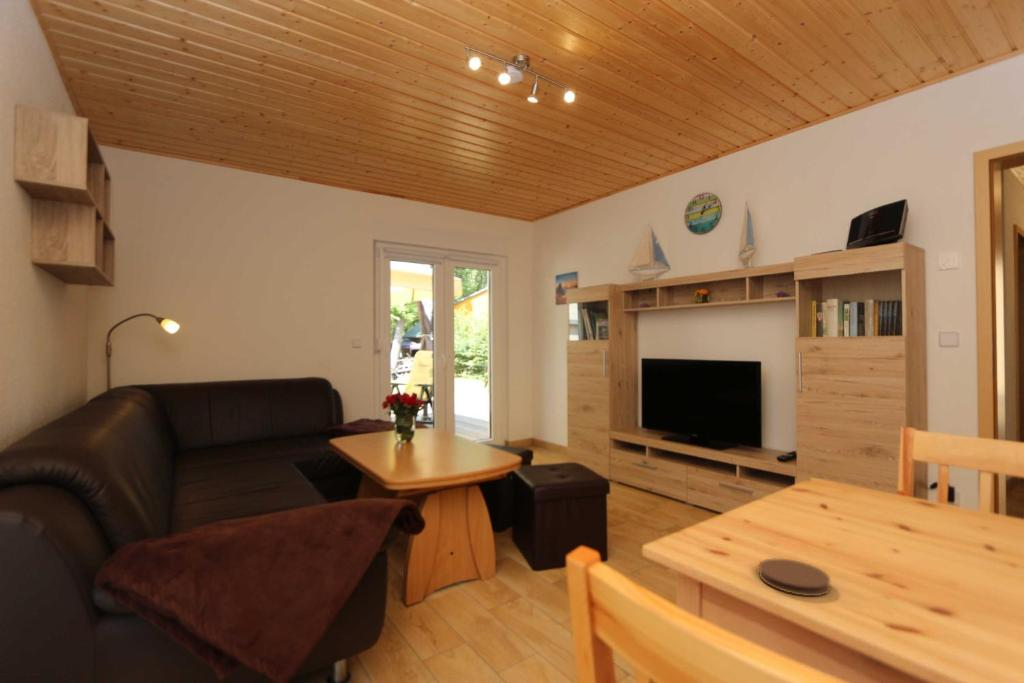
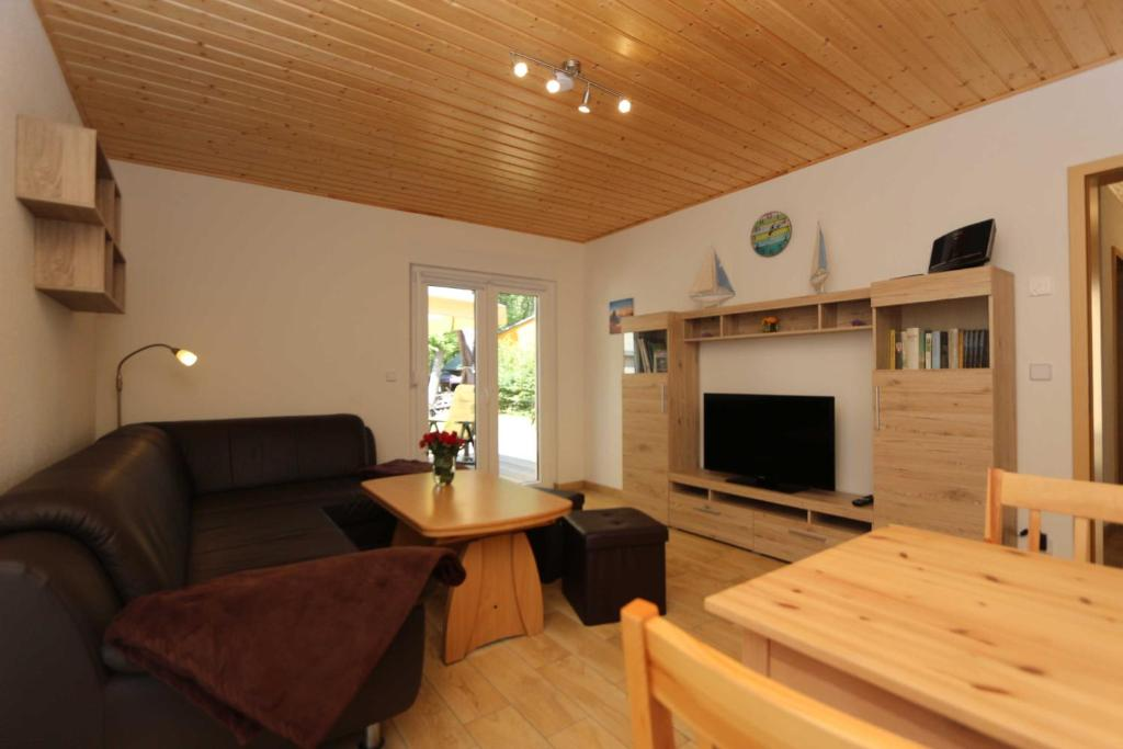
- coaster [758,558,832,597]
